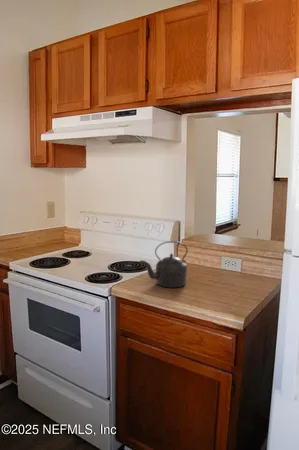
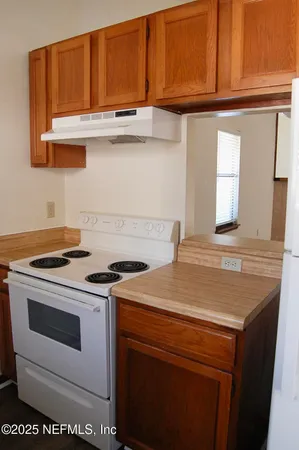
- kettle [139,240,189,289]
